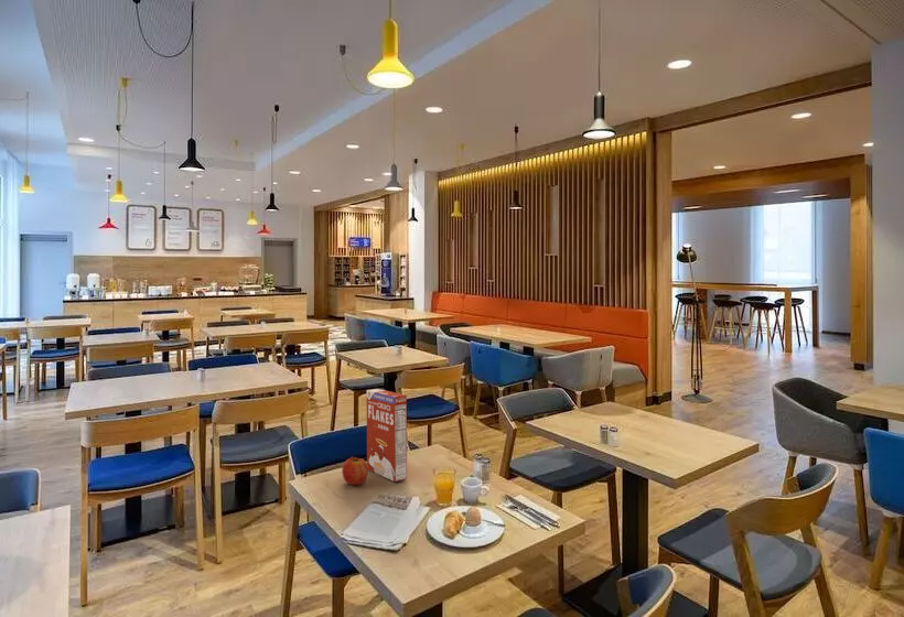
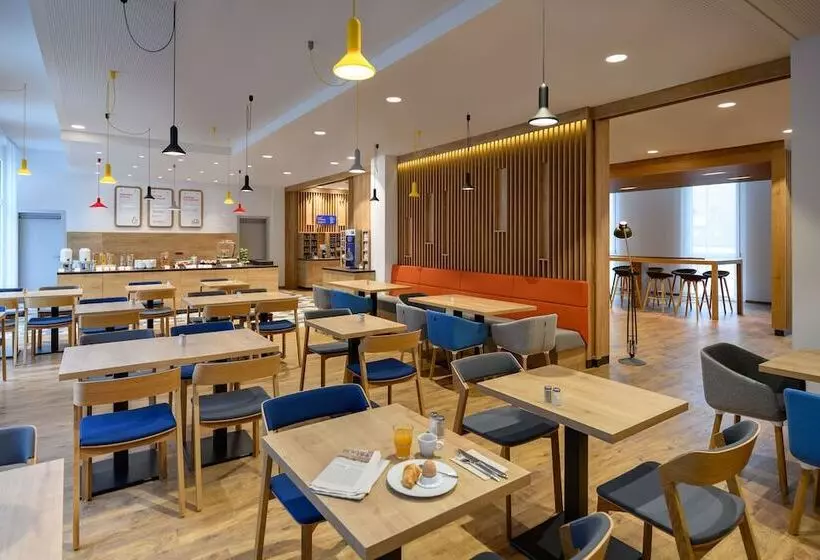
- cereal box [366,388,408,483]
- fruit [341,455,369,486]
